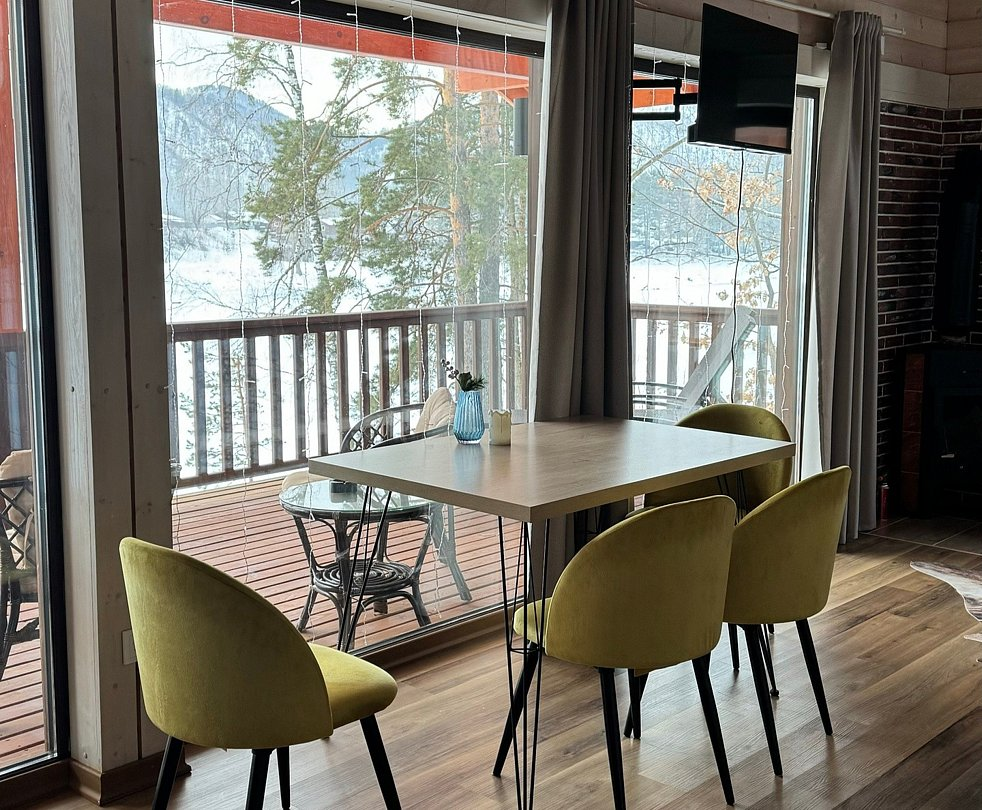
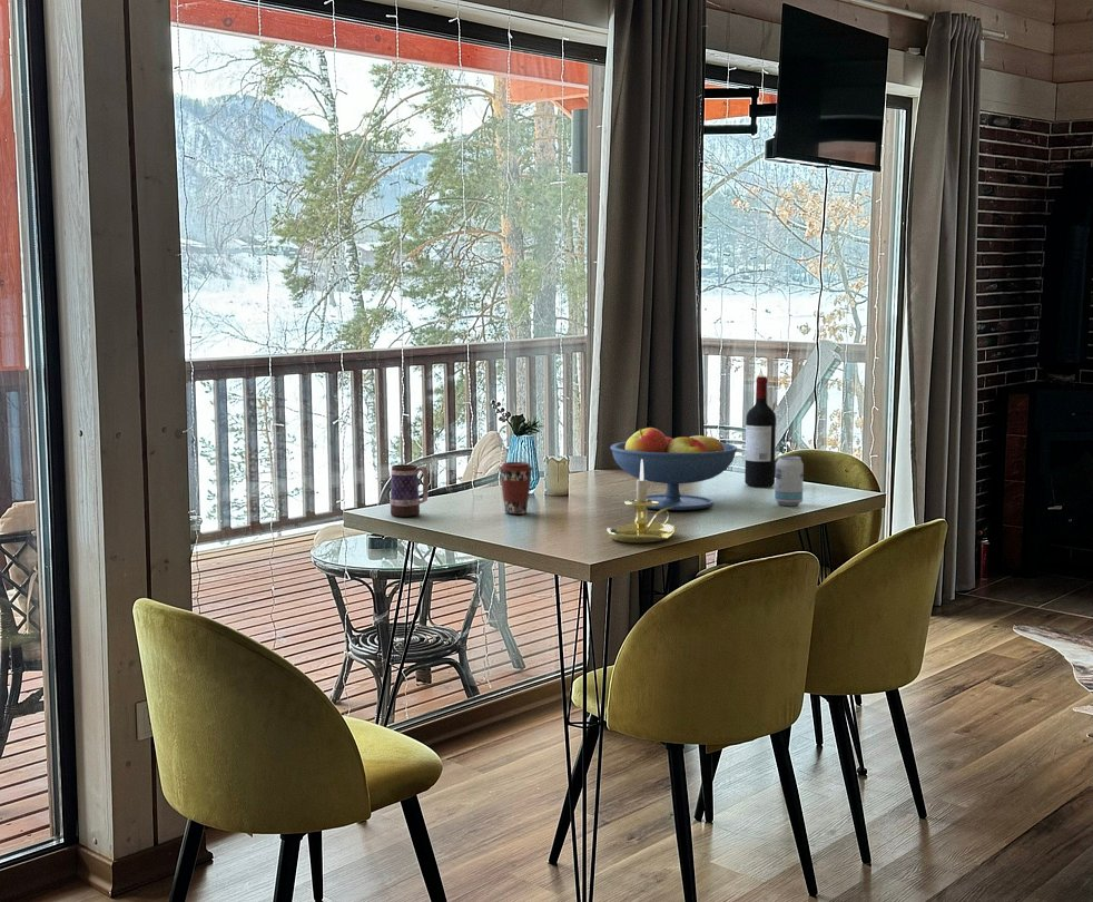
+ beverage can [774,455,805,507]
+ coffee cup [498,461,534,516]
+ wine bottle [744,375,777,488]
+ mug [388,463,430,518]
+ fruit bowl [609,427,739,511]
+ candle holder [605,459,677,543]
